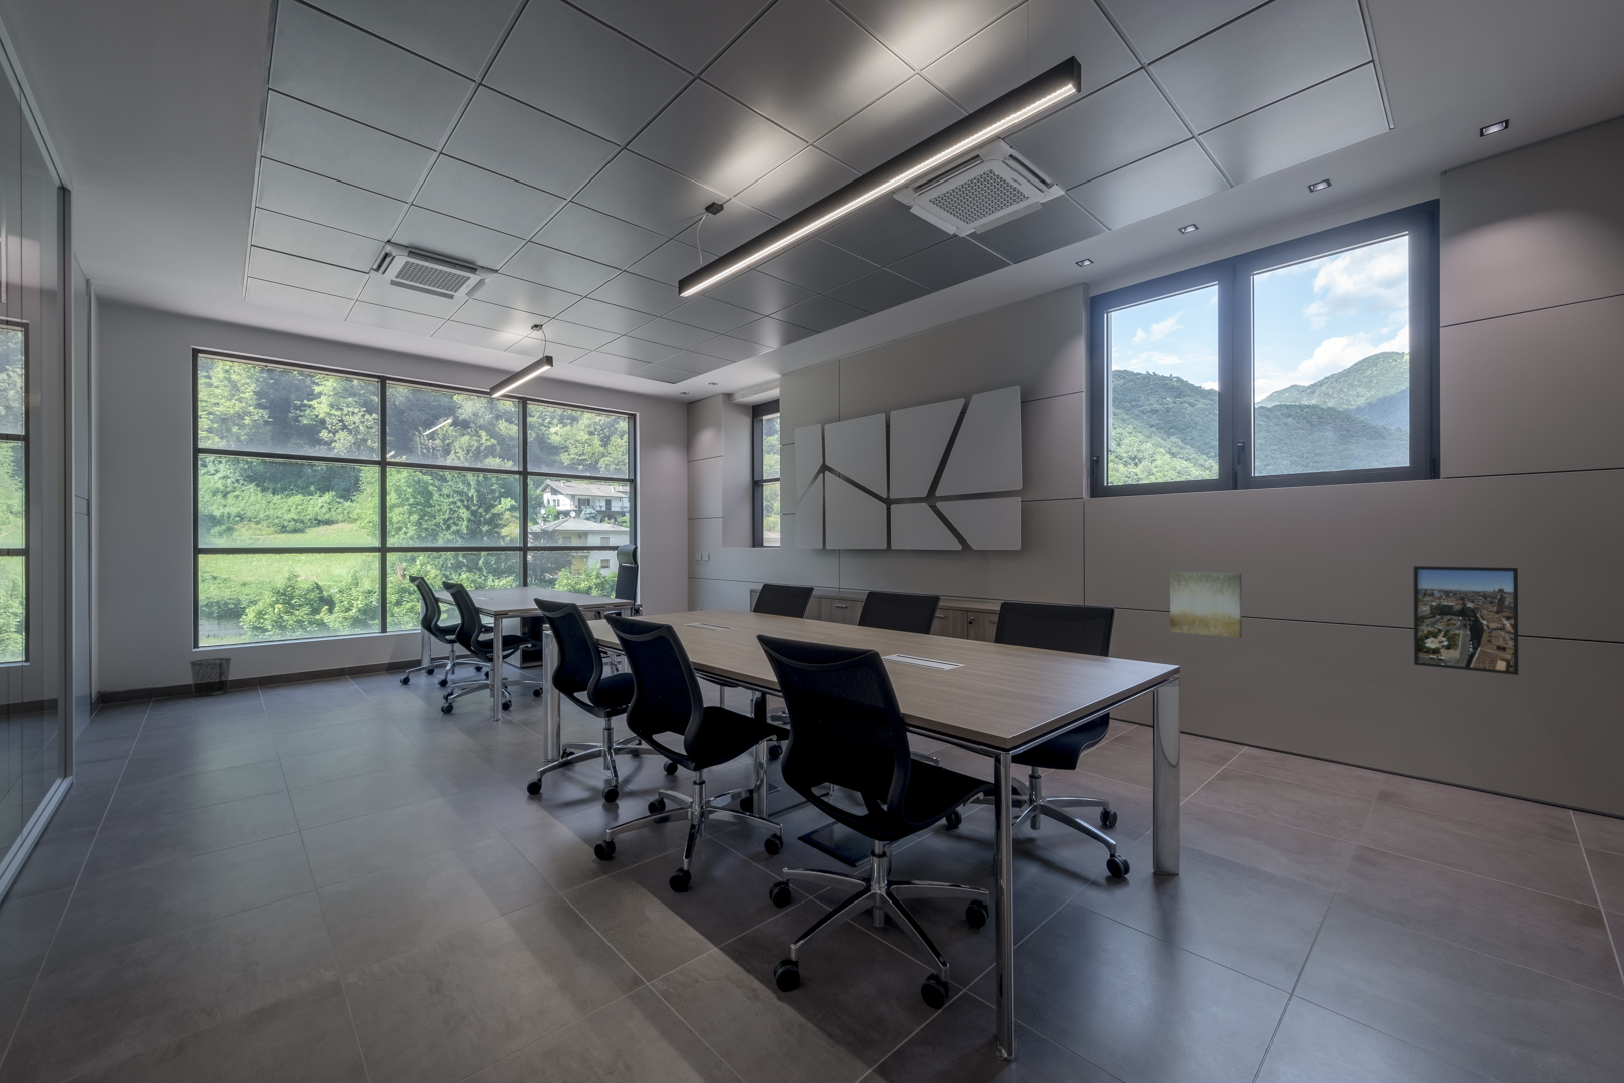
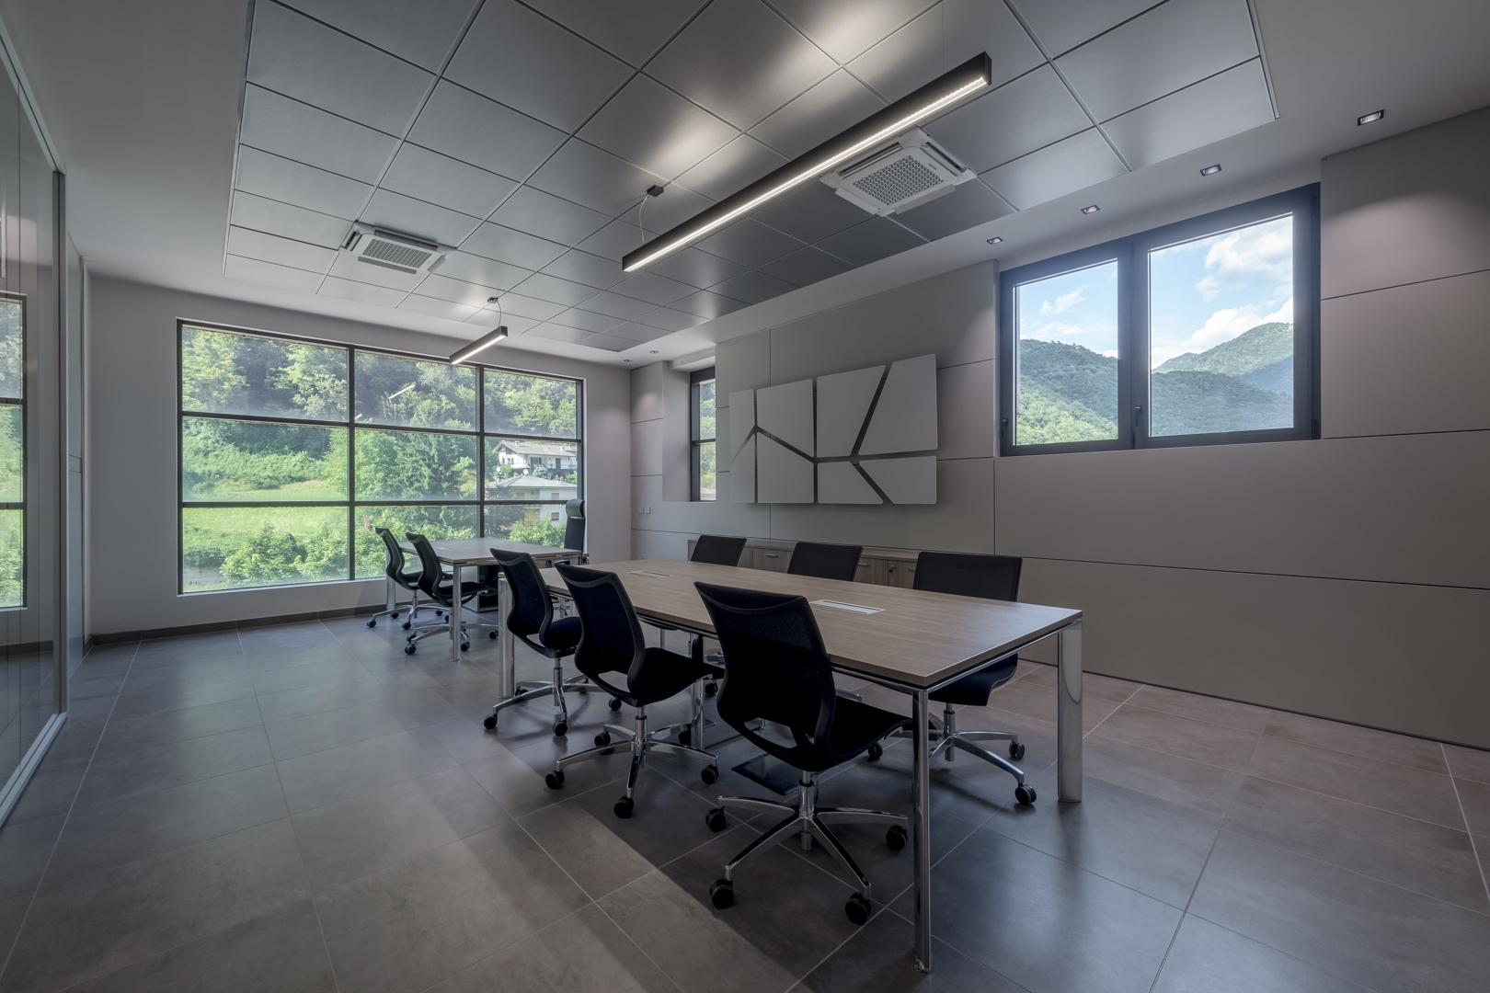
- waste bin [188,656,232,697]
- wall art [1168,569,1243,638]
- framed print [1414,564,1519,676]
